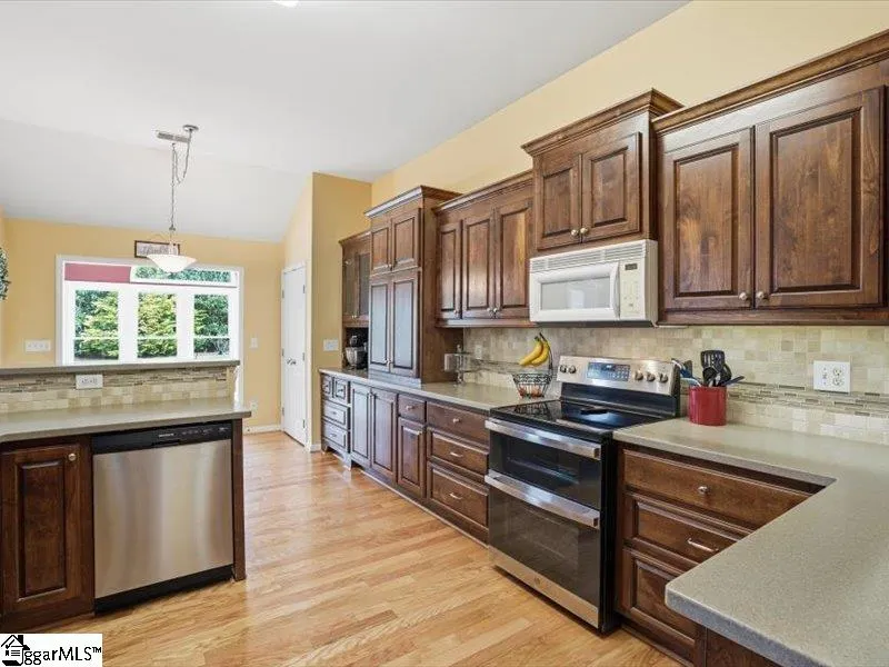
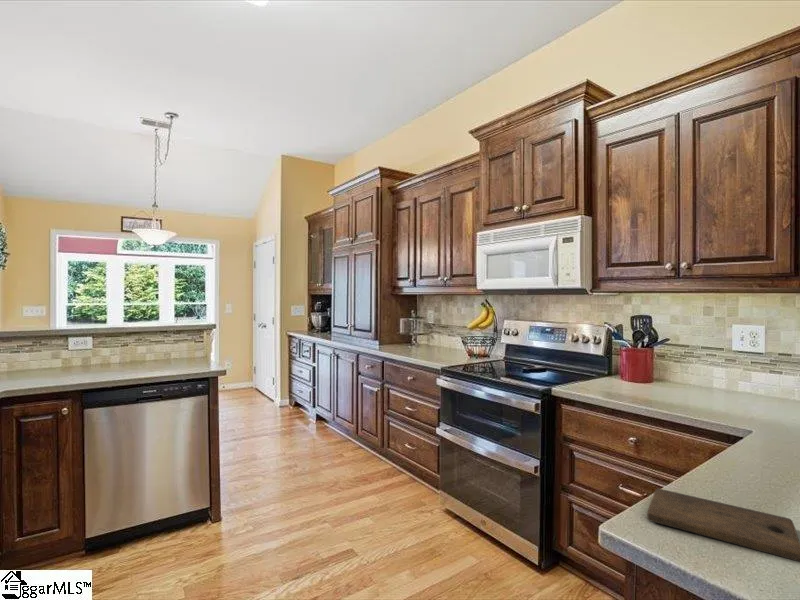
+ cutting board [646,488,800,563]
